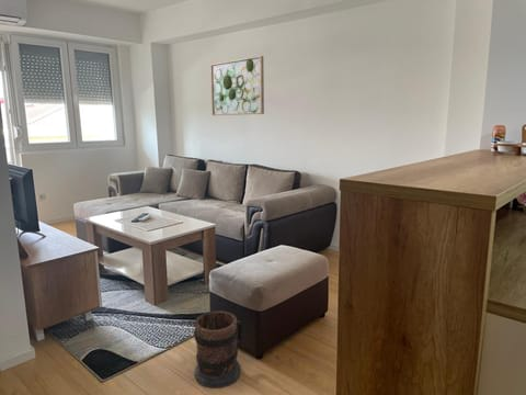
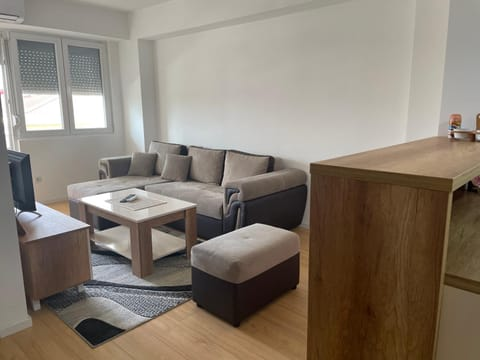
- wall art [209,55,265,116]
- wooden barrel [193,309,244,390]
